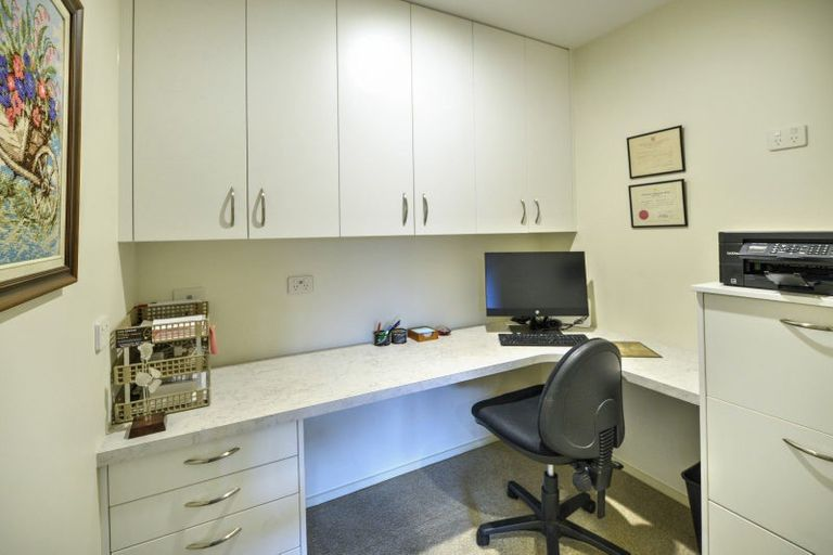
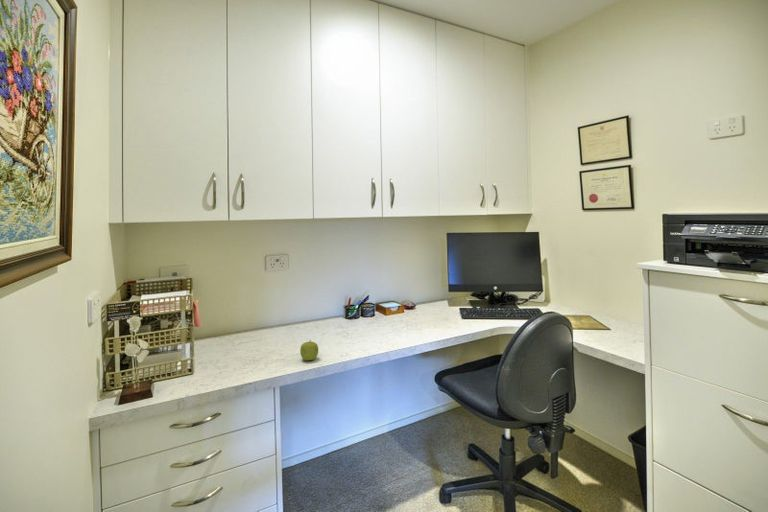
+ fruit [299,339,319,361]
